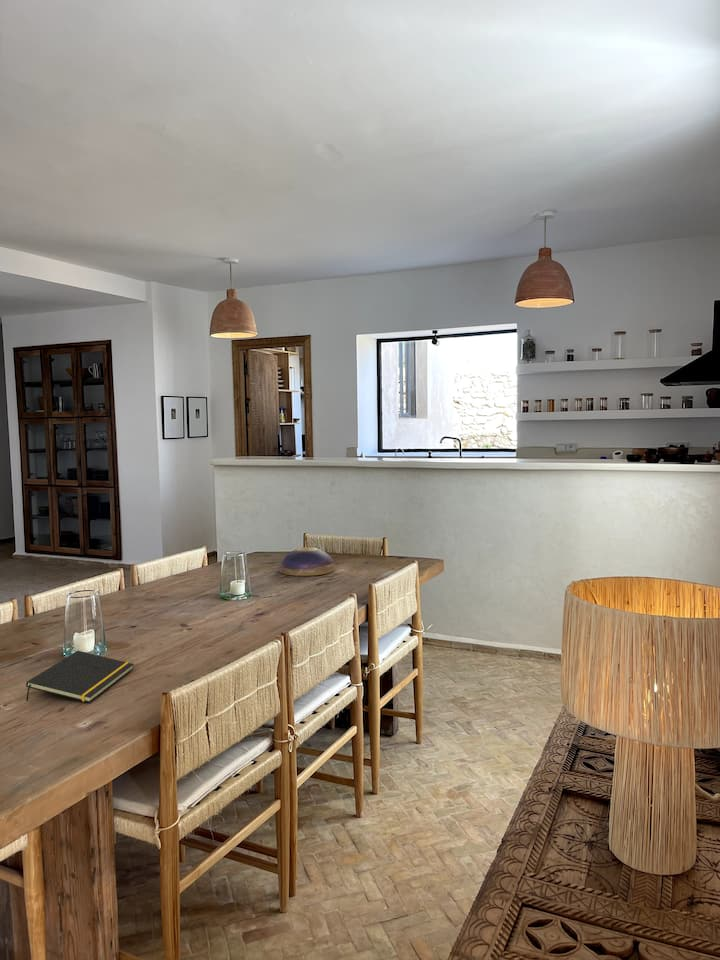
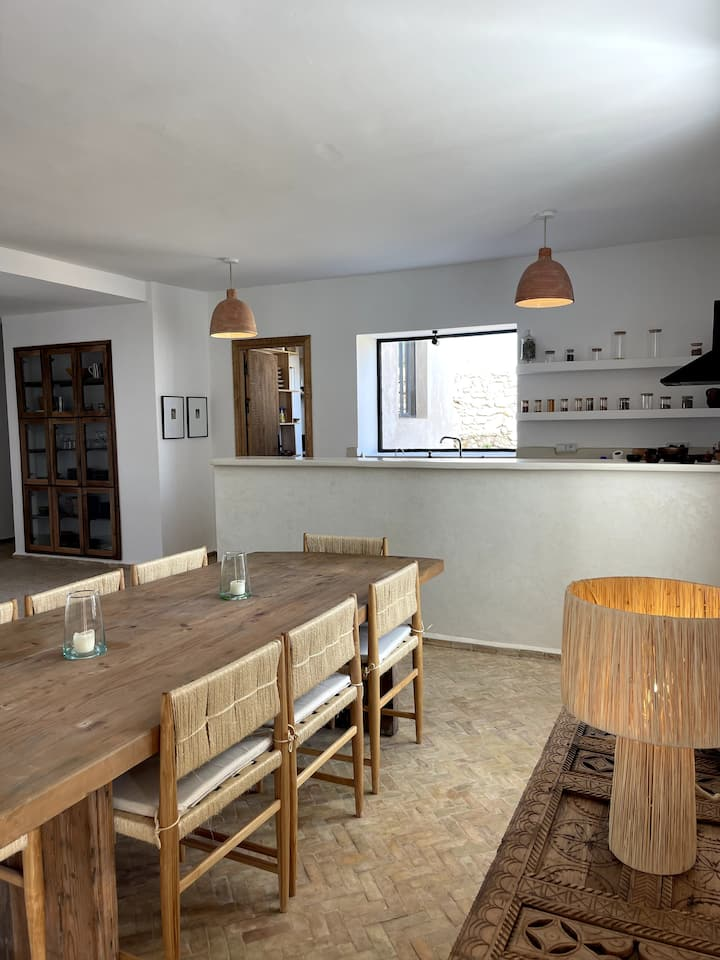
- decorative bowl [279,546,336,577]
- notepad [25,650,135,703]
